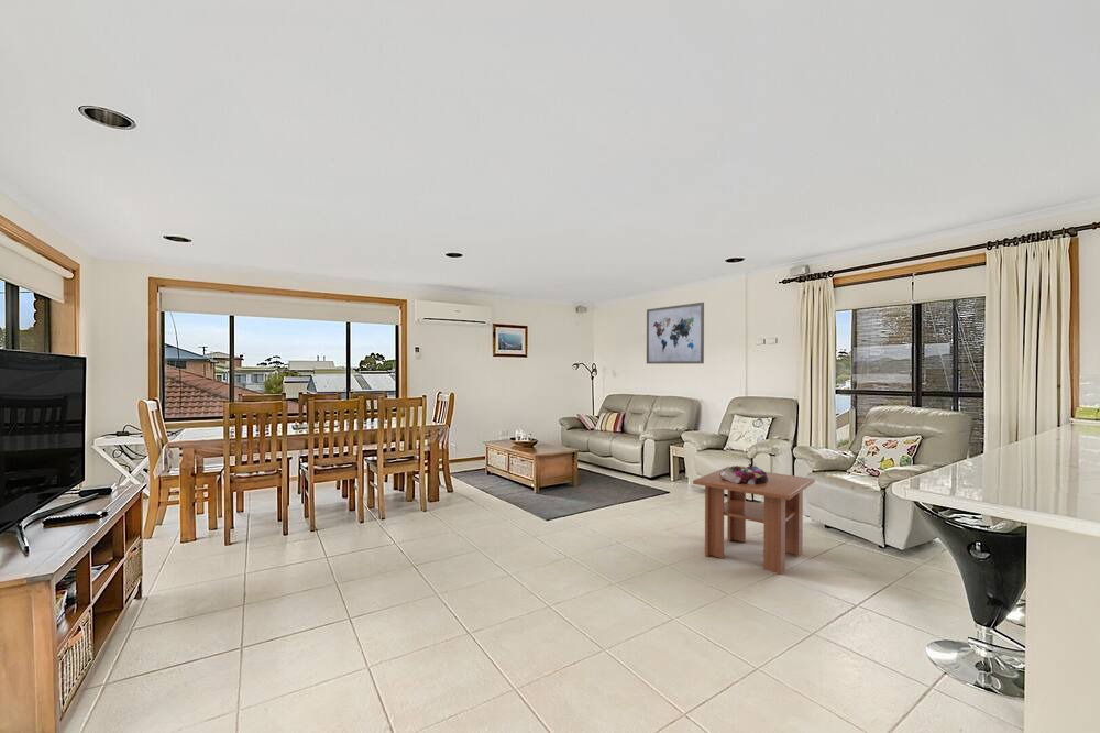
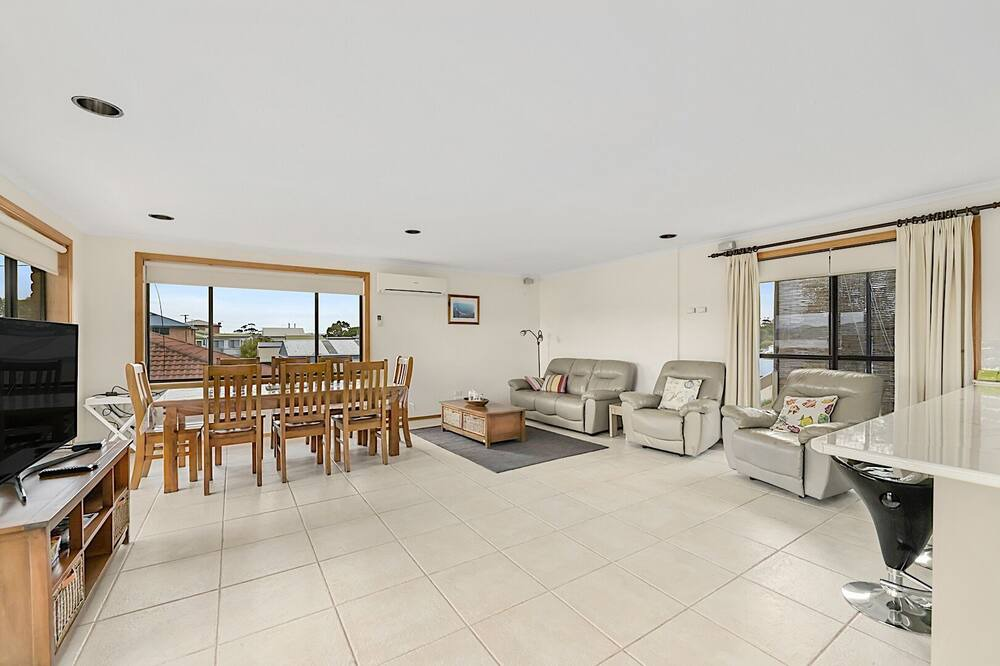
- wall art [646,302,705,365]
- coffee table [692,466,816,576]
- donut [719,464,769,485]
